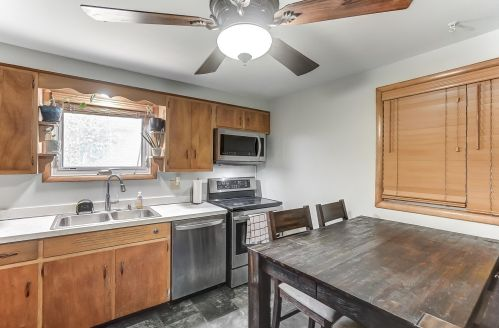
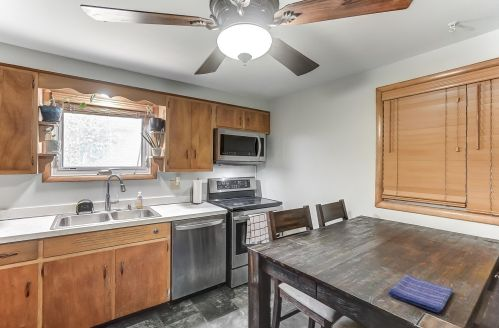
+ dish towel [387,273,453,313]
